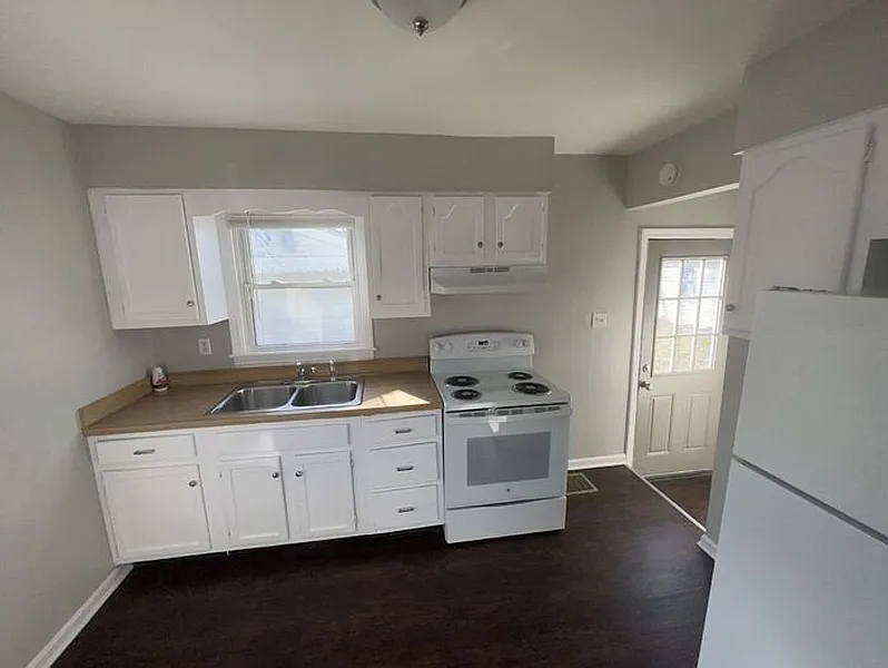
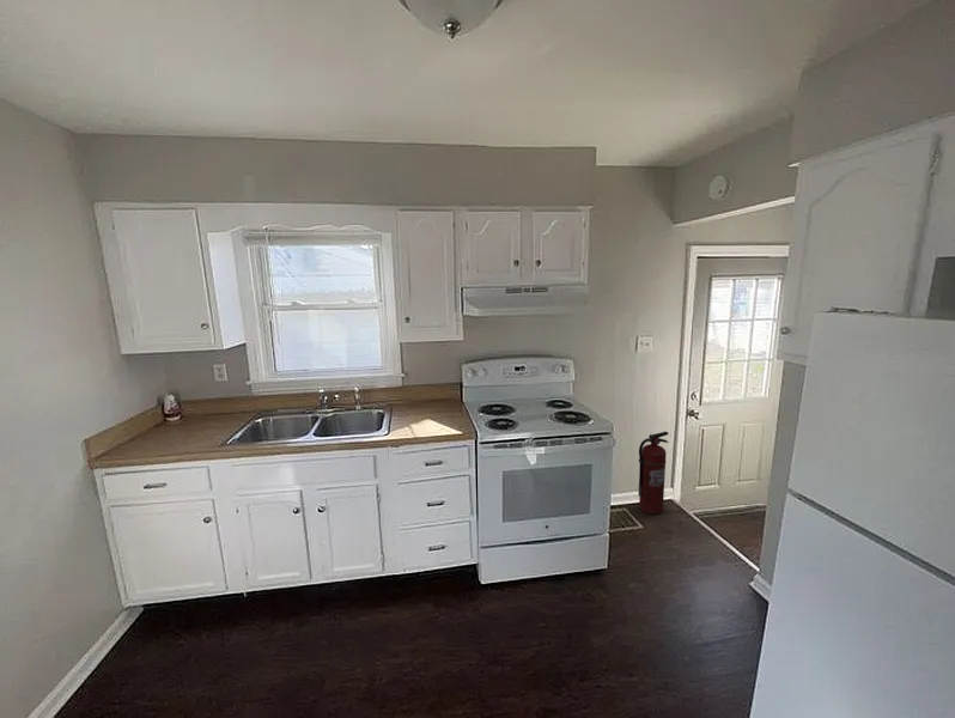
+ fire extinguisher [637,431,669,515]
